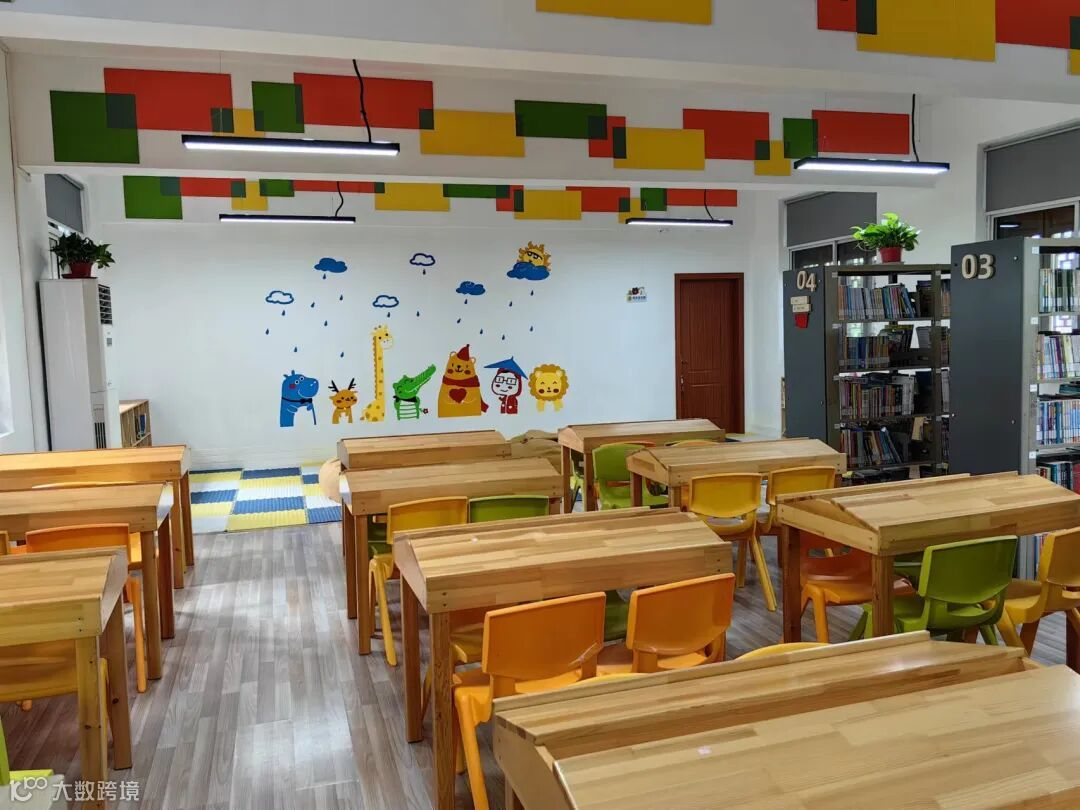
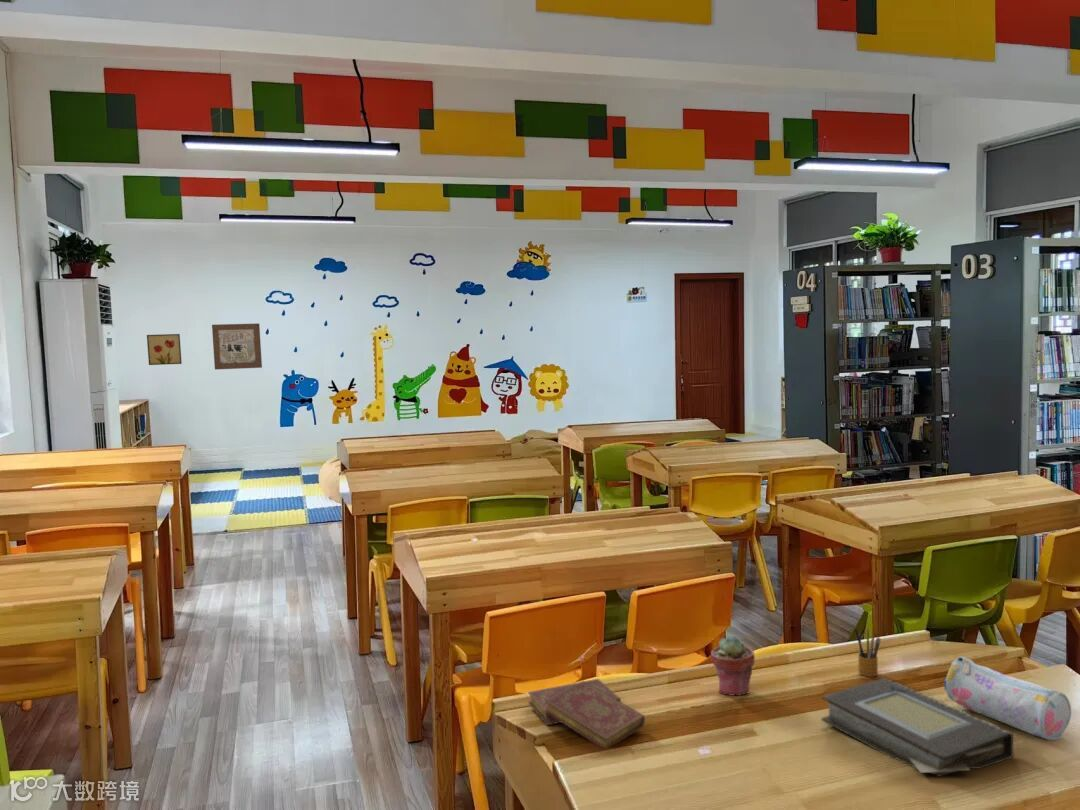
+ book [527,678,646,749]
+ wall art [211,322,263,371]
+ wall art [146,333,183,366]
+ potted succulent [710,635,756,697]
+ pencil case [943,656,1072,741]
+ pencil box [853,624,882,678]
+ book [820,677,1014,778]
